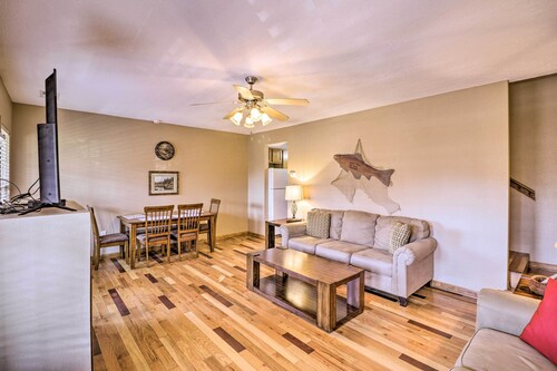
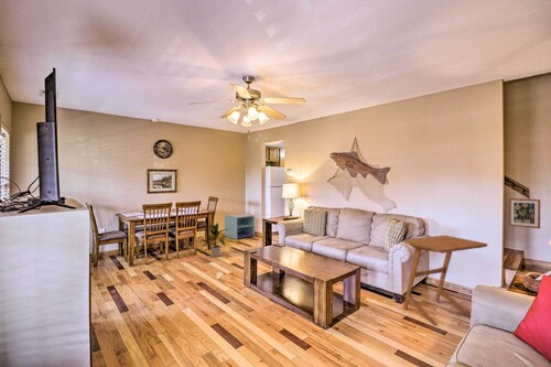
+ wall art [508,197,541,229]
+ nightstand [224,213,256,240]
+ side table [402,235,488,326]
+ indoor plant [201,222,227,258]
